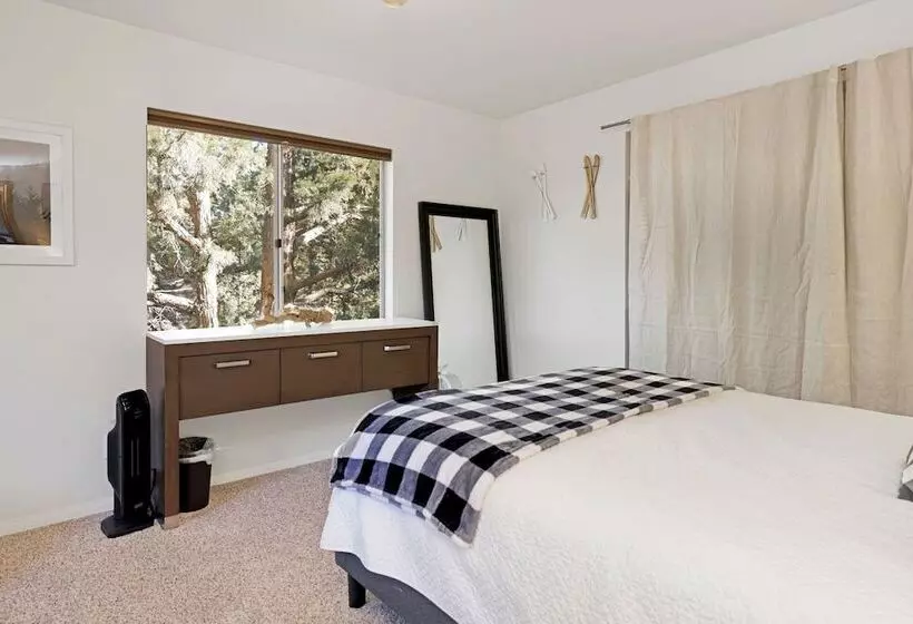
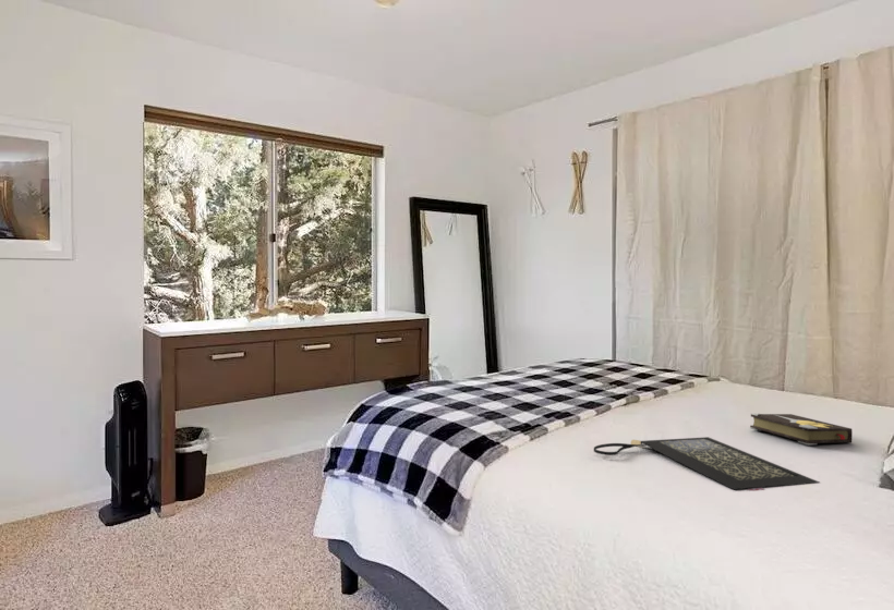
+ hardback book [749,412,854,447]
+ clutch bag [593,436,821,492]
